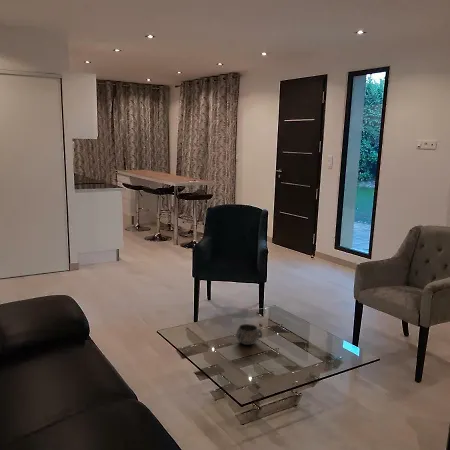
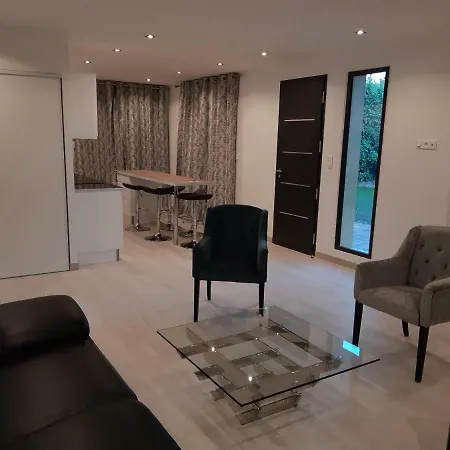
- decorative bowl [235,323,263,346]
